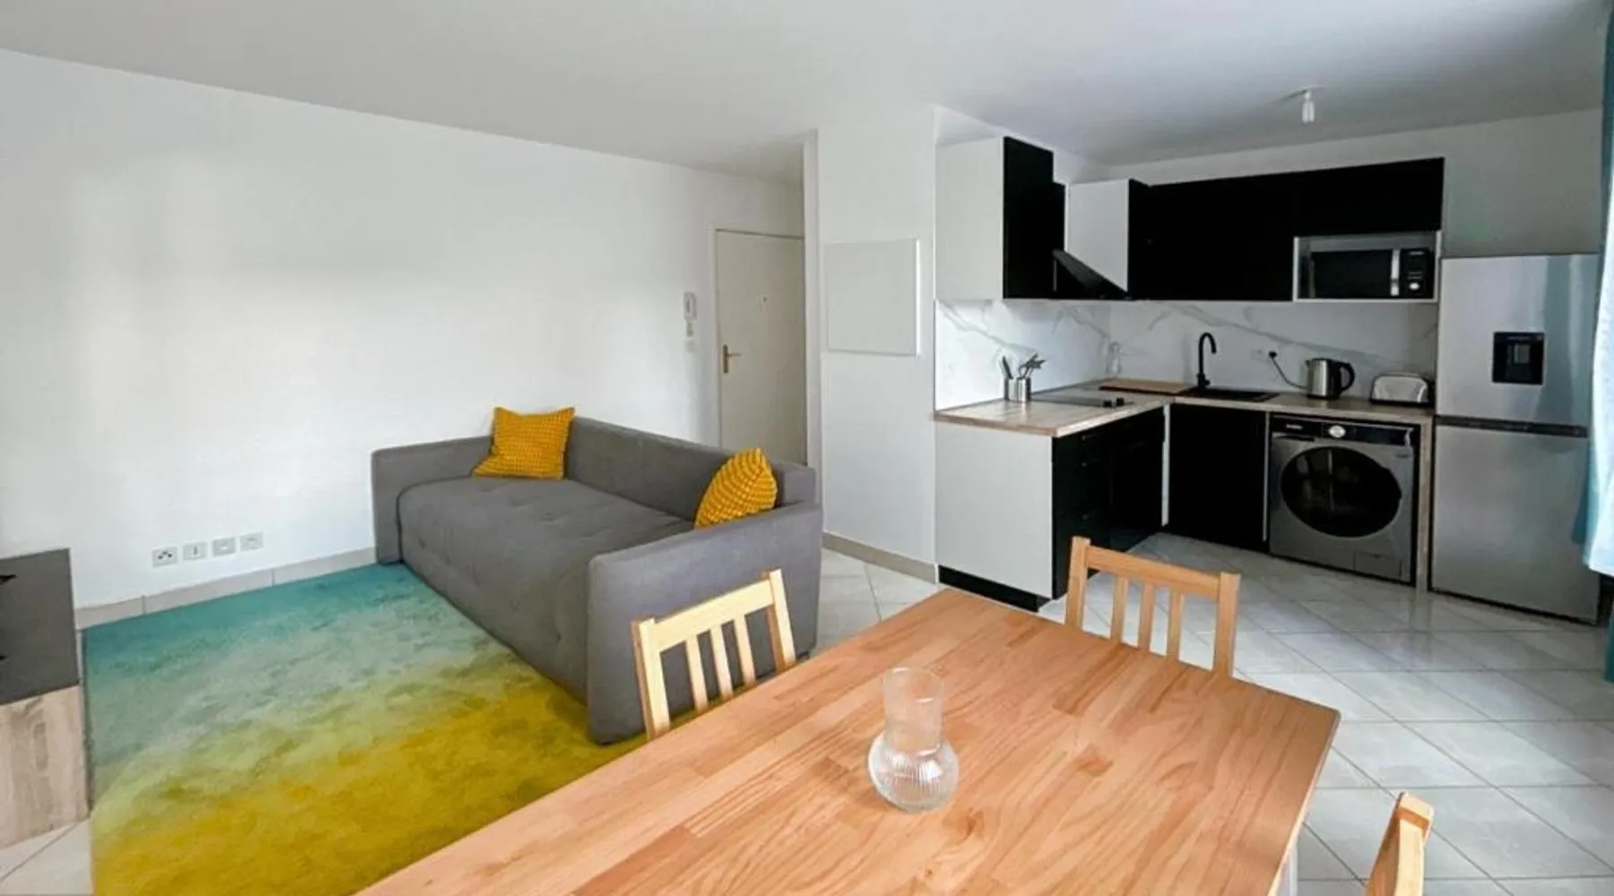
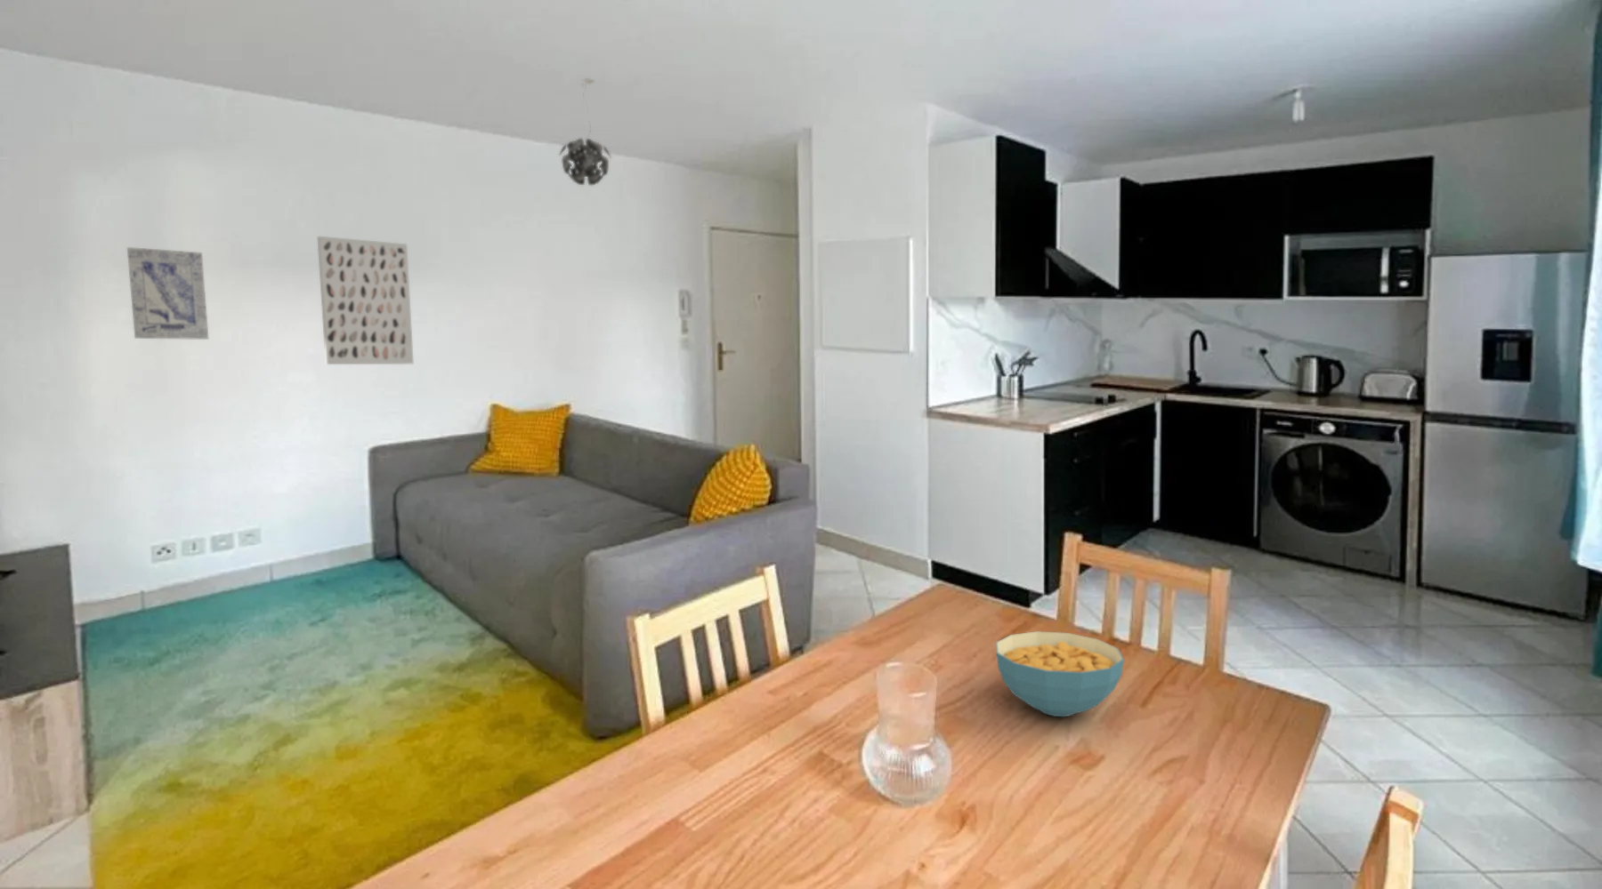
+ pendant light [558,78,613,186]
+ wall art [317,235,414,366]
+ cereal bowl [995,631,1125,717]
+ wall art [126,246,209,340]
